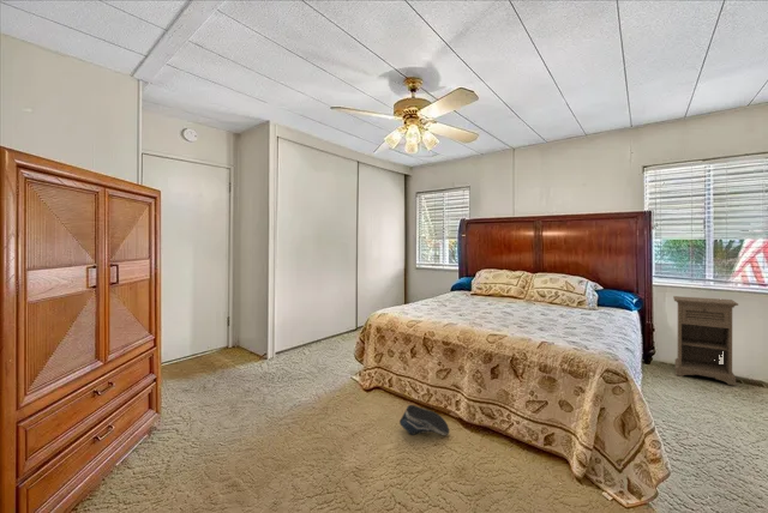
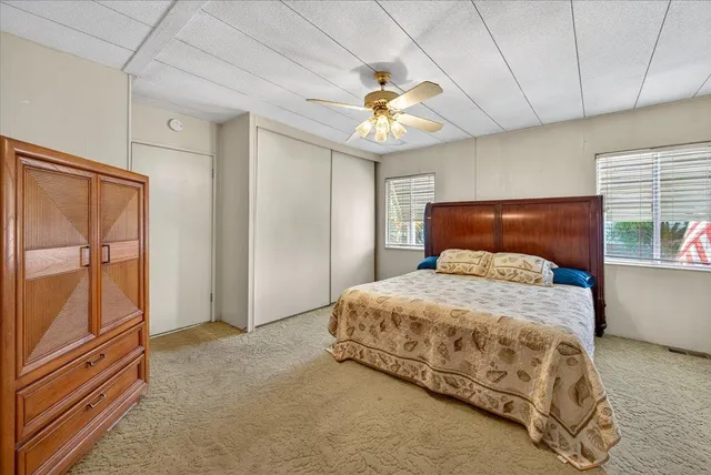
- shoe [398,404,450,436]
- nightstand [672,295,739,387]
